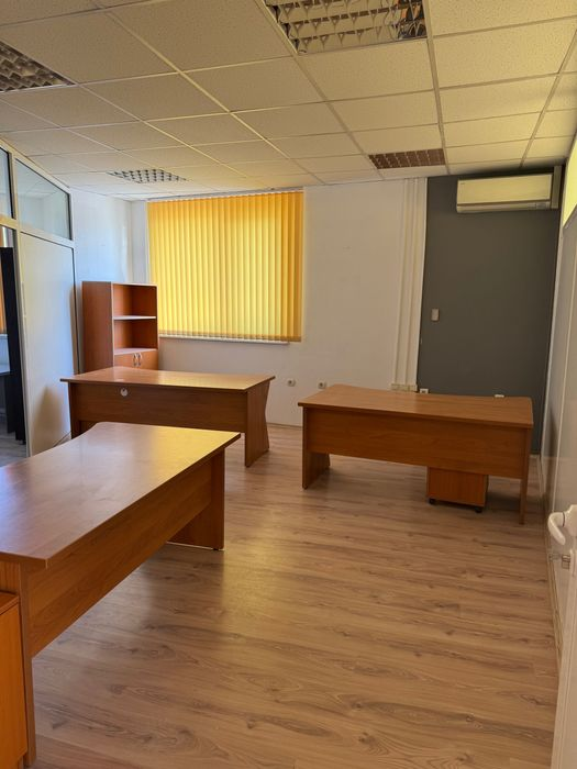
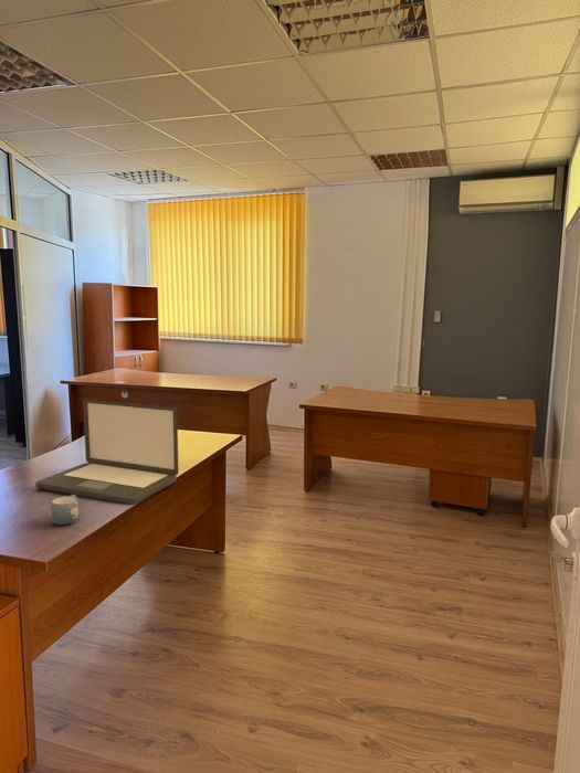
+ laptop [34,399,179,506]
+ mug [49,495,80,526]
